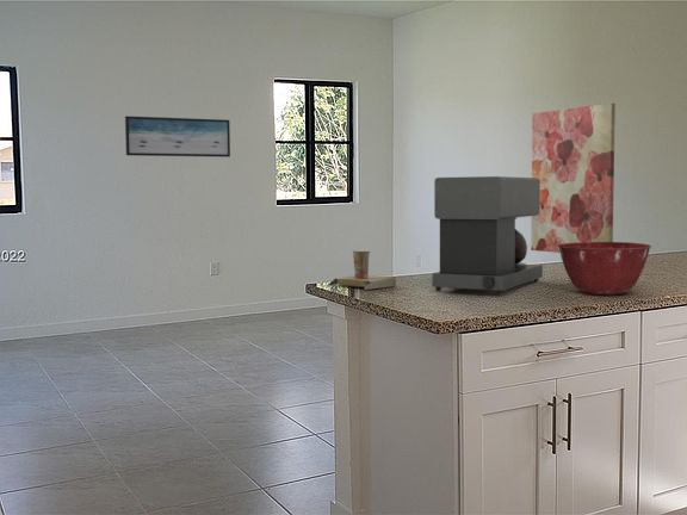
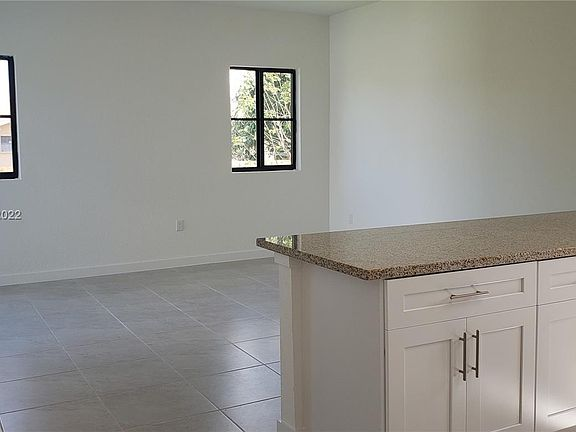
- coffee maker [432,175,544,296]
- cup [326,249,397,291]
- wall art [530,103,617,254]
- wall art [124,114,231,159]
- mixing bowl [558,241,652,296]
